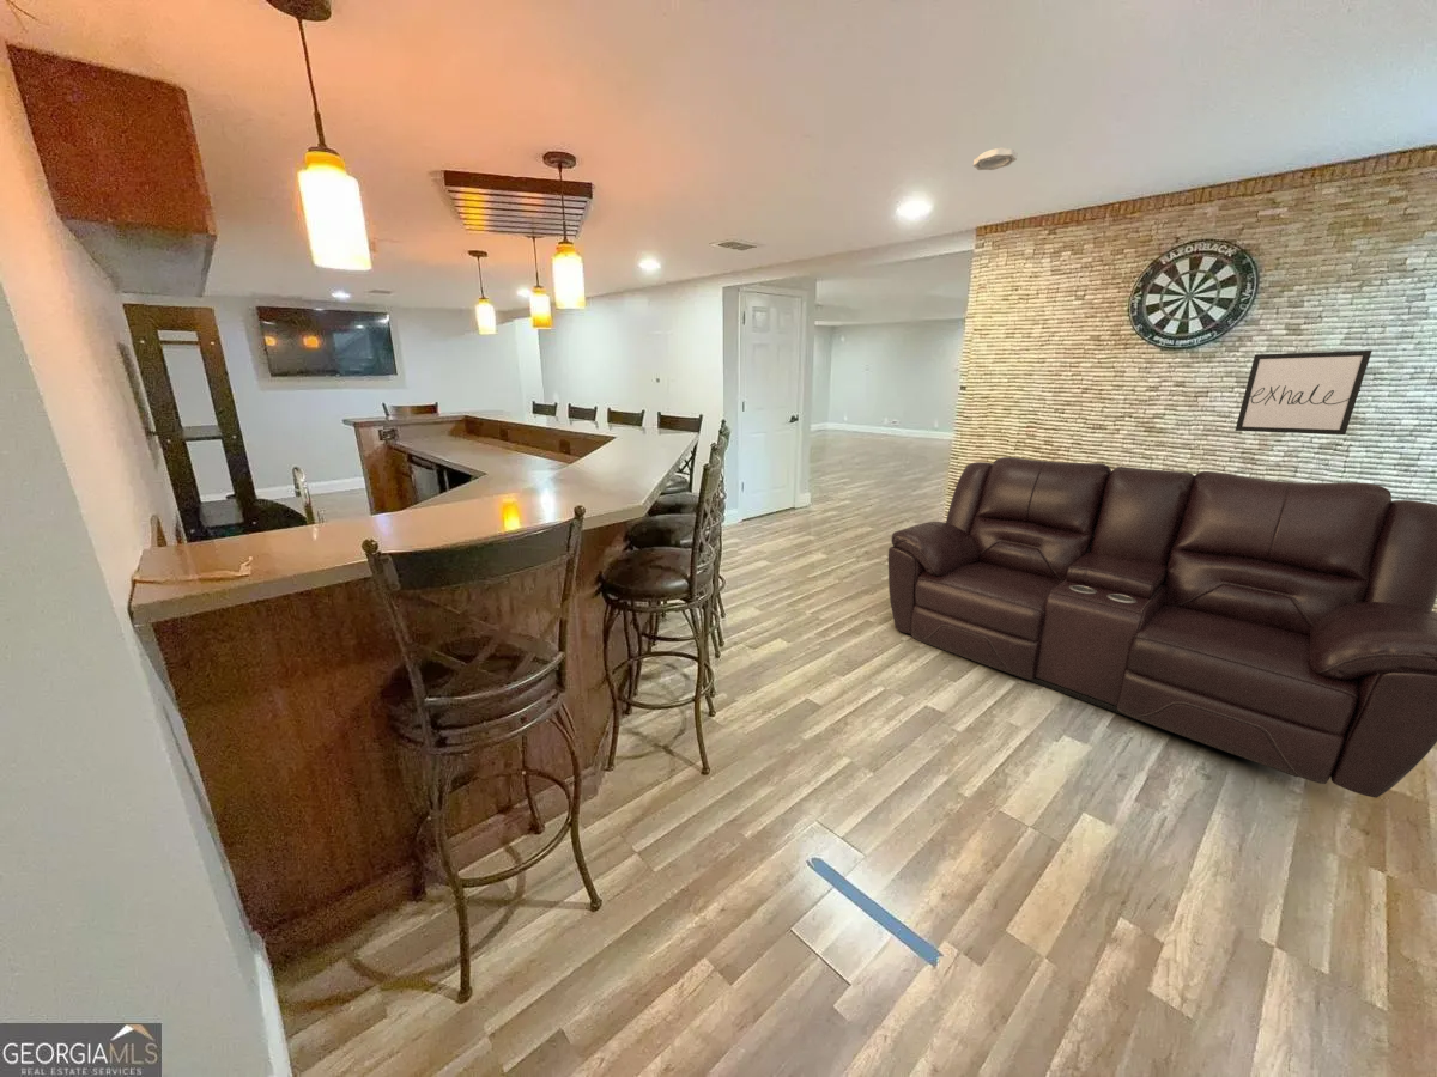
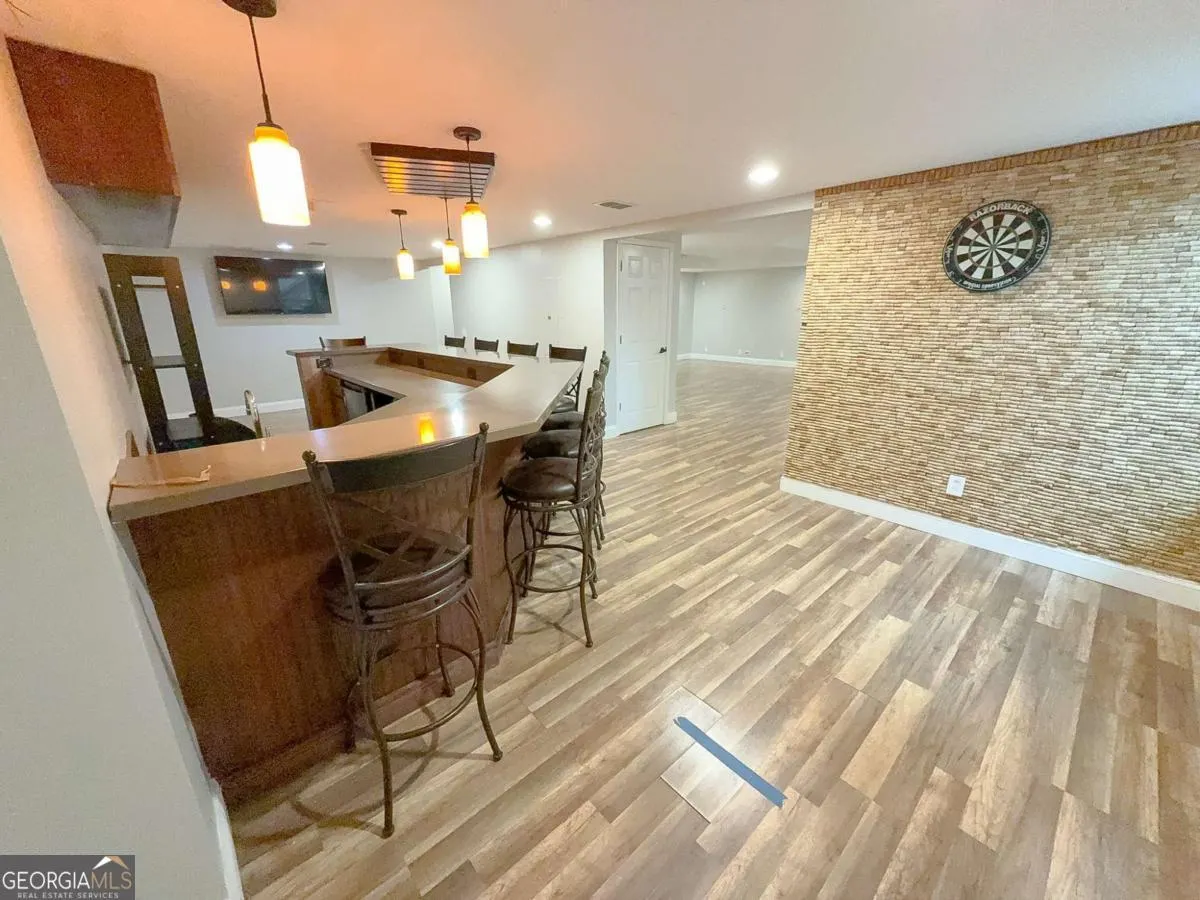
- sofa [887,456,1437,799]
- smoke detector [972,147,1018,171]
- wall art [1235,349,1374,436]
